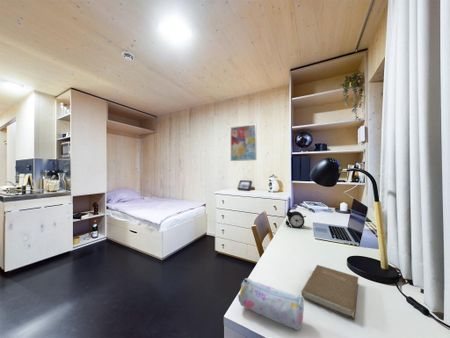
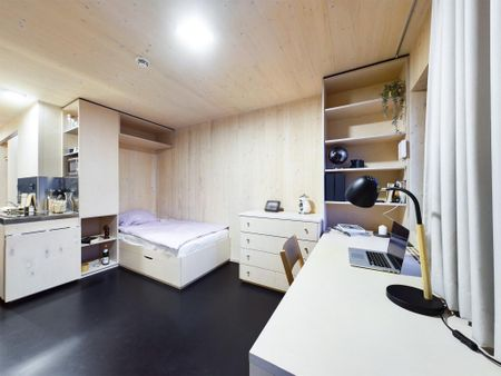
- alarm clock [284,210,307,229]
- book [301,264,359,321]
- pencil case [237,277,305,331]
- wall art [230,123,257,162]
